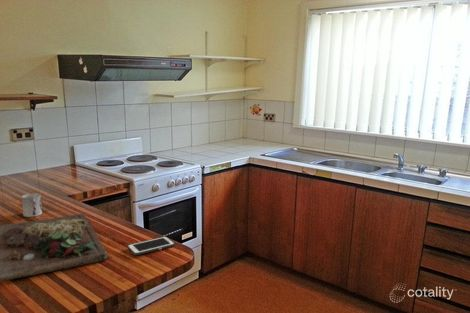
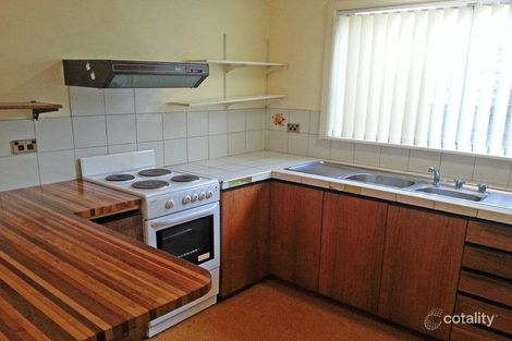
- cutting board [0,213,109,282]
- cell phone [126,236,176,256]
- cup [21,192,43,218]
